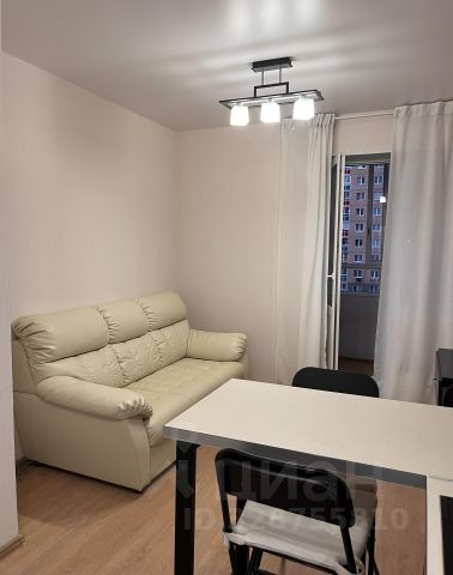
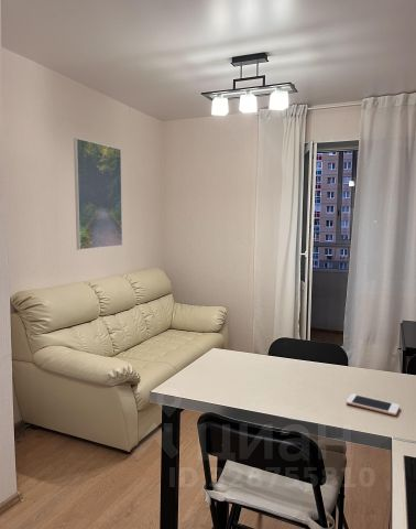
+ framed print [73,137,123,251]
+ cell phone [346,392,401,417]
